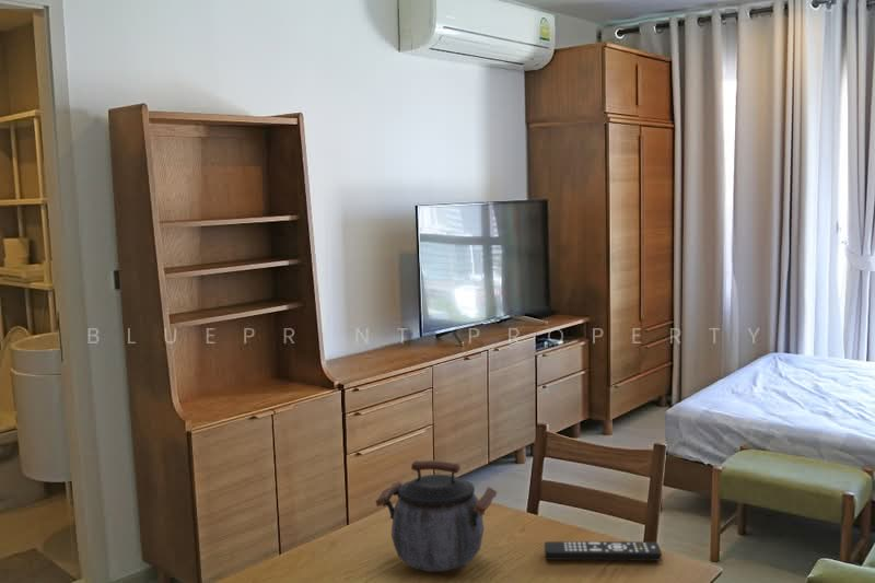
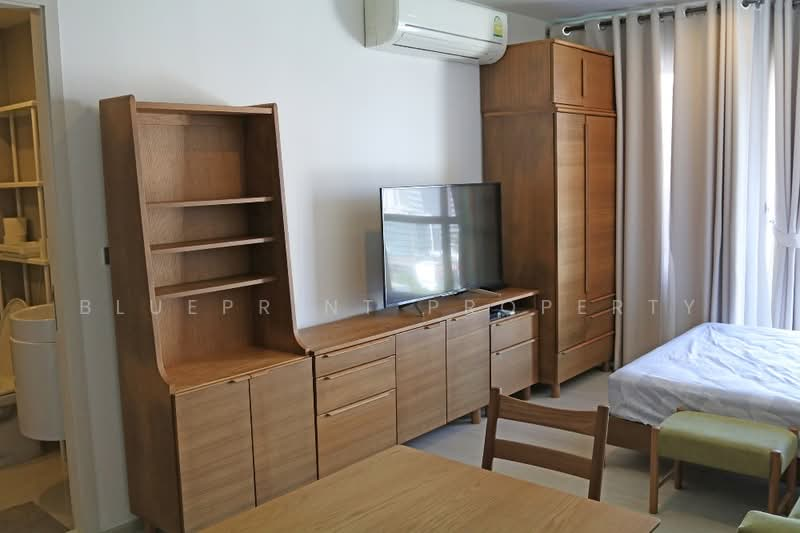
- kettle [374,459,498,573]
- remote control [544,540,663,562]
